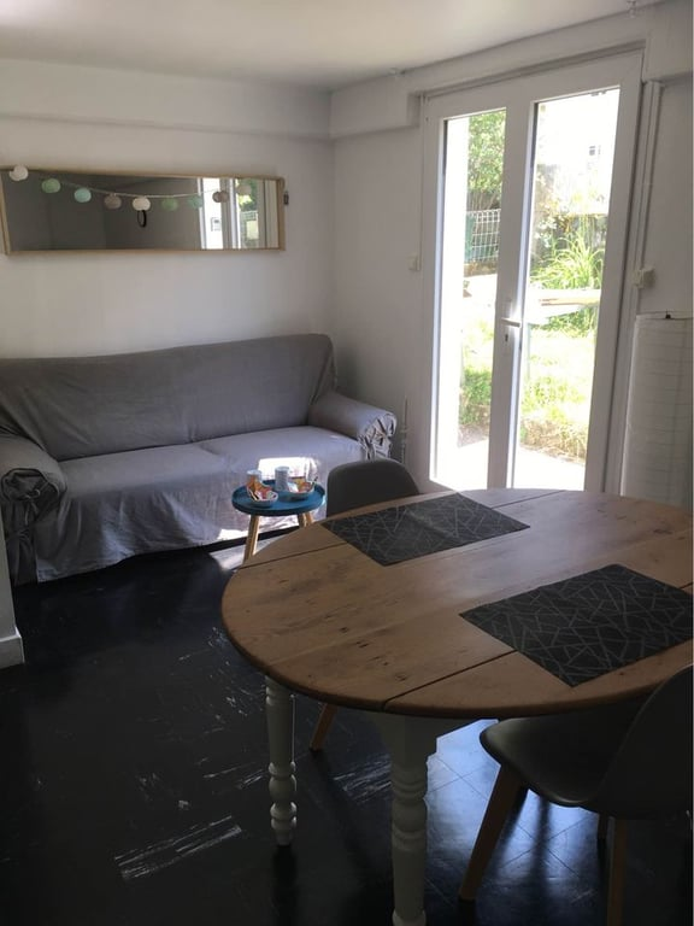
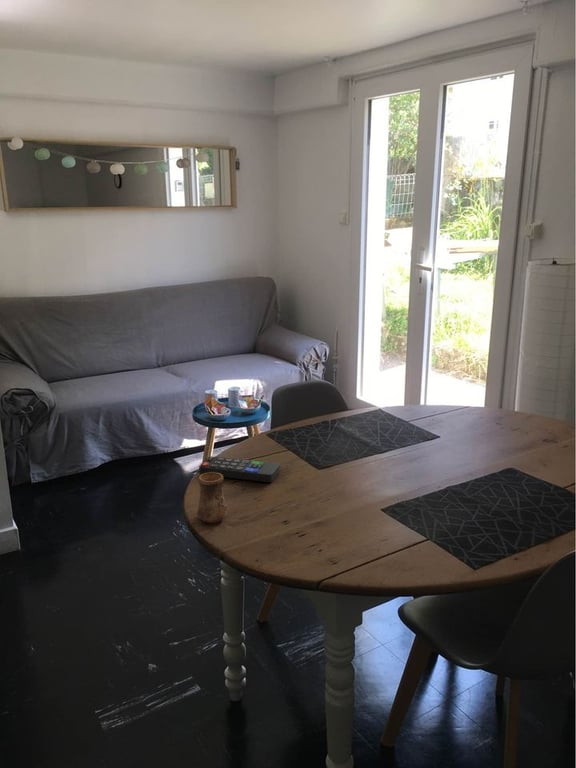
+ remote control [198,455,280,483]
+ cup [196,472,228,524]
